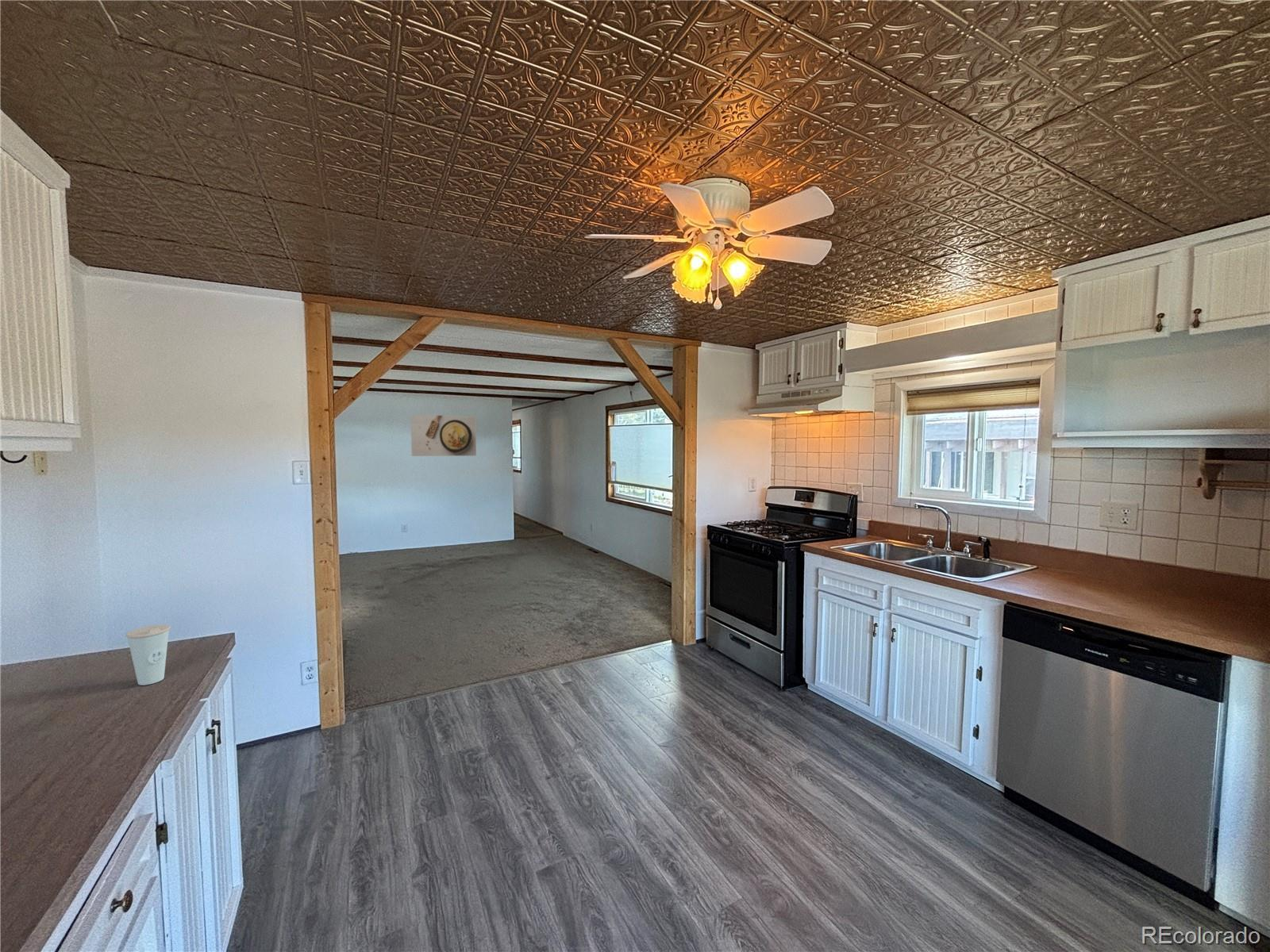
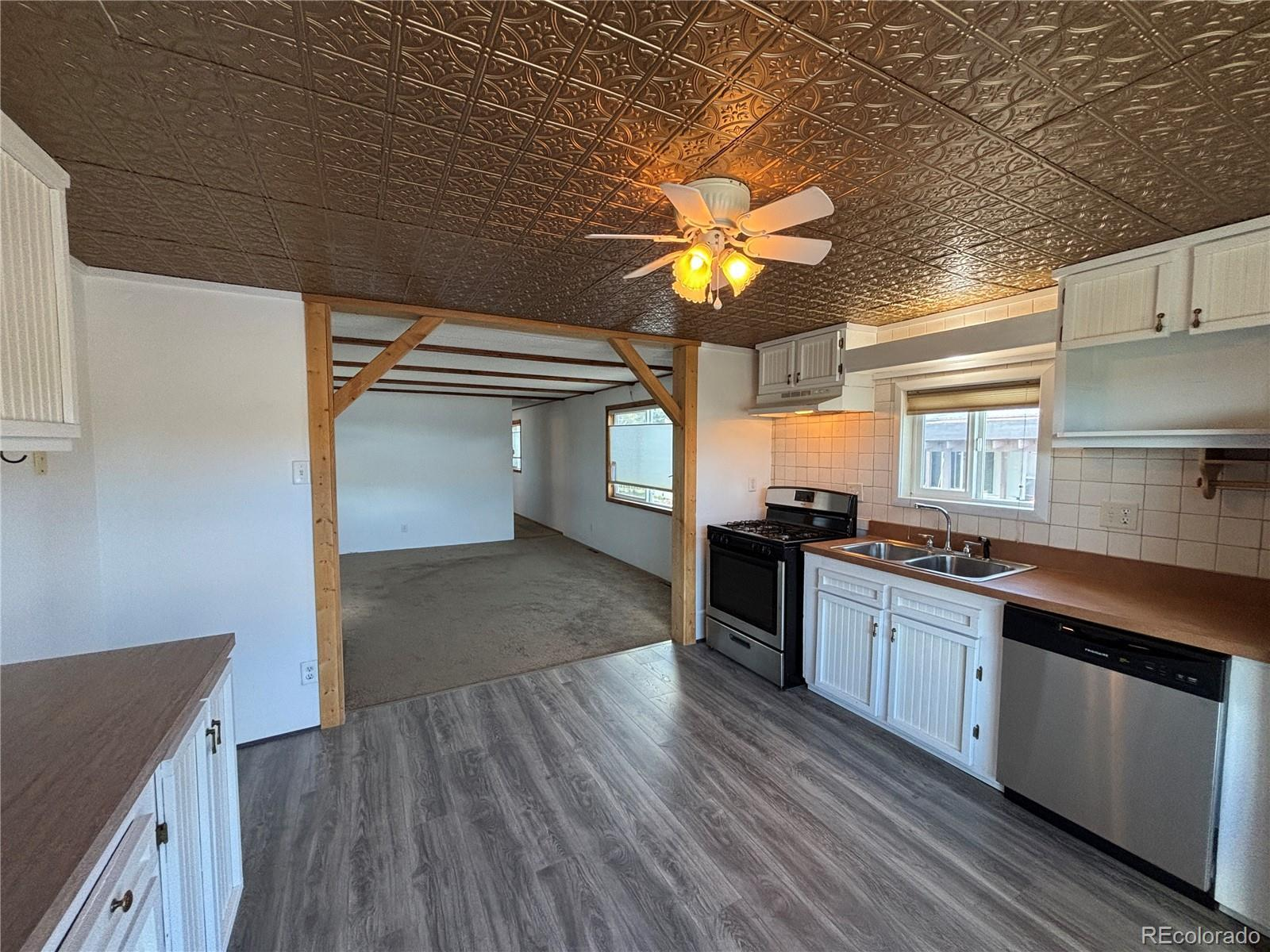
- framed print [410,413,477,457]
- cup [125,624,171,686]
